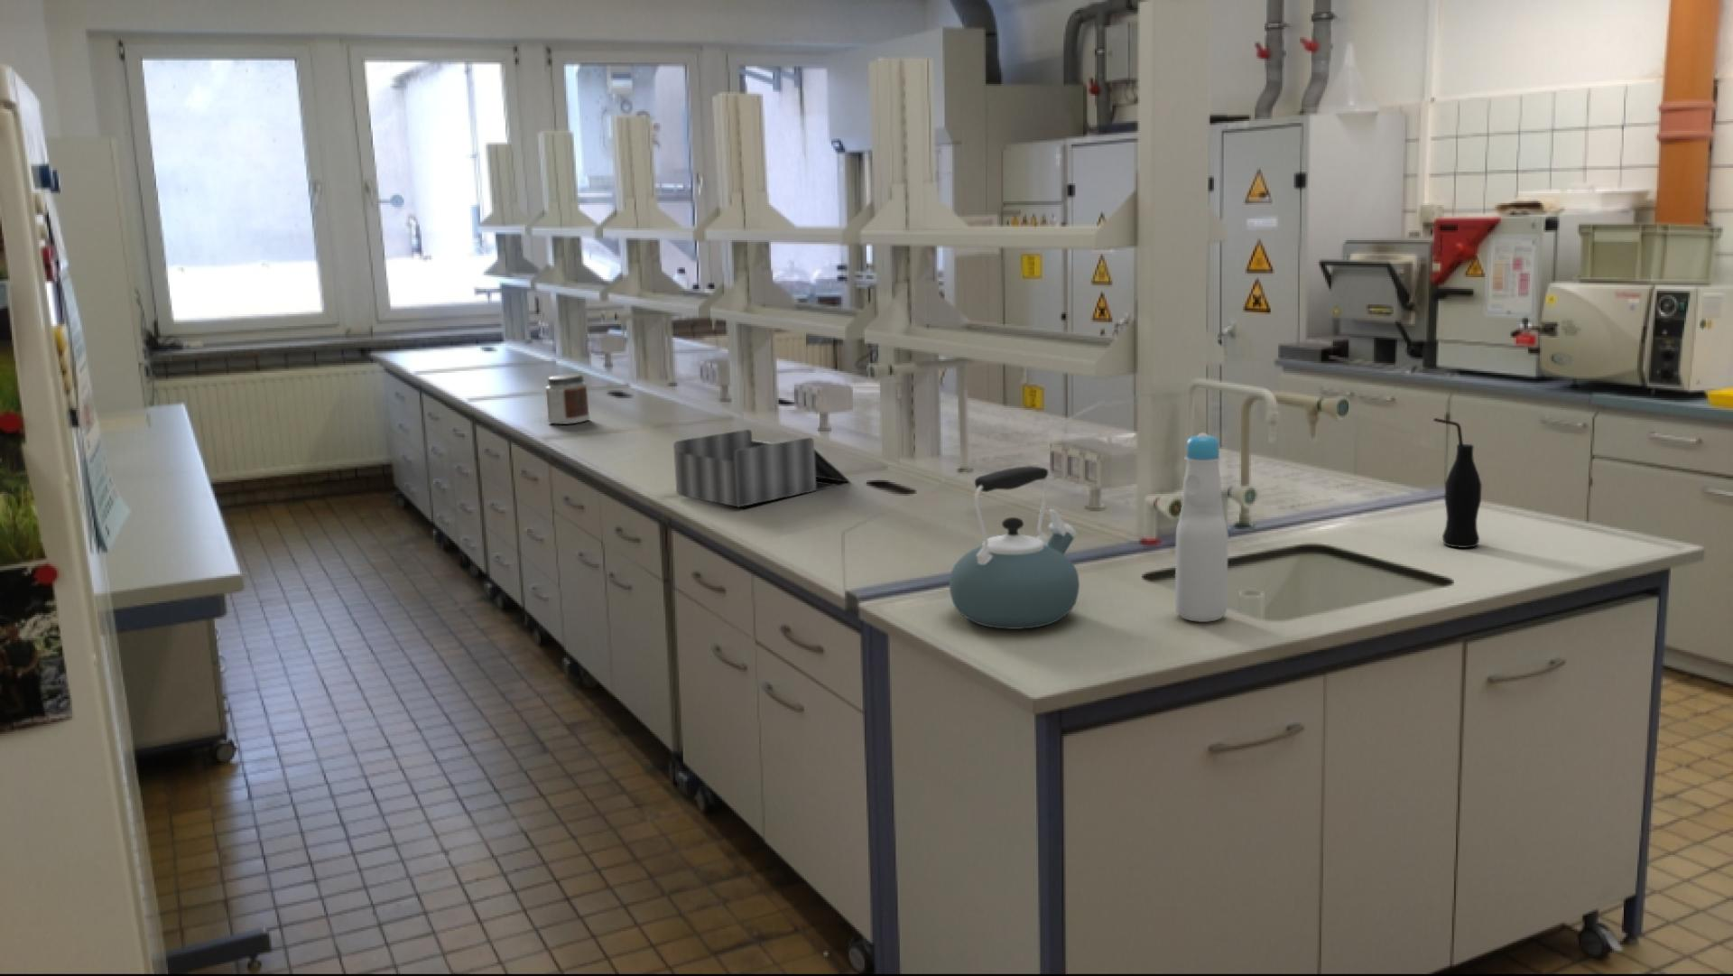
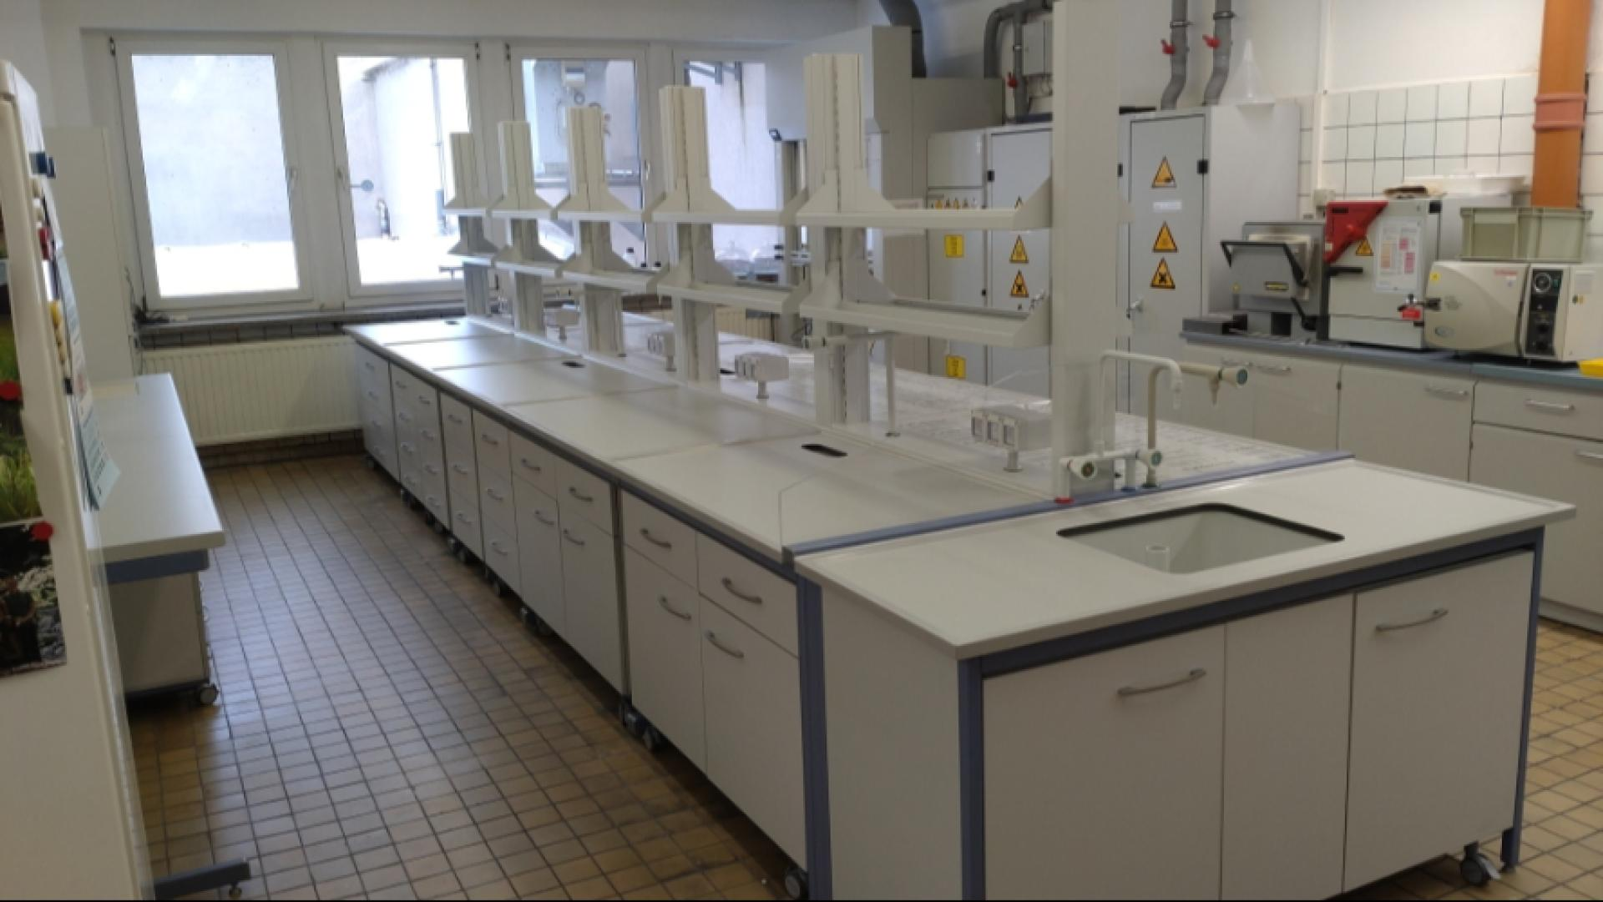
- kettle [949,465,1081,630]
- bottle [1432,417,1483,549]
- jar [544,374,592,425]
- desk organizer [672,428,851,508]
- bottle [1175,432,1230,622]
